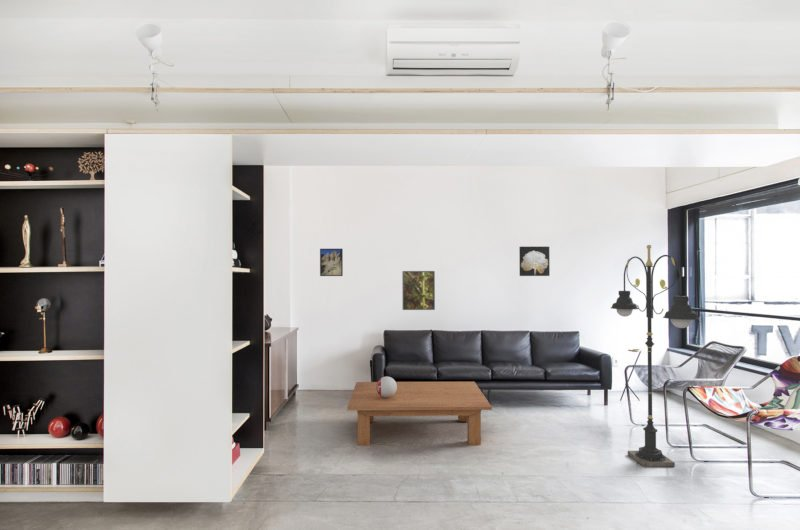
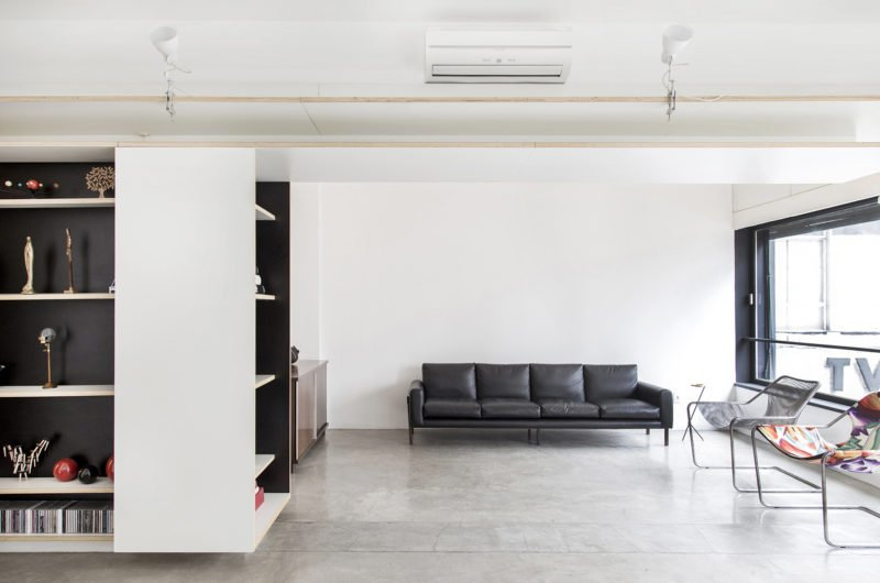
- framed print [319,248,344,277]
- floor lamp [610,244,701,468]
- wall art [518,246,551,277]
- coffee table [346,381,493,446]
- decorative sphere [376,376,397,398]
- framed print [402,270,436,311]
